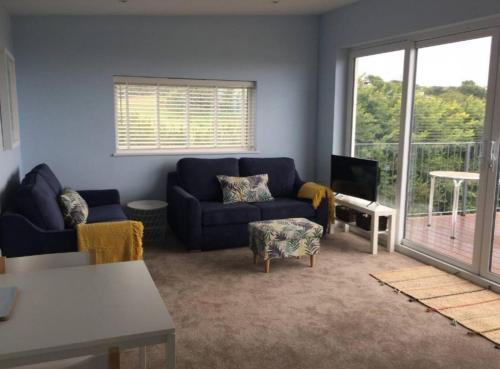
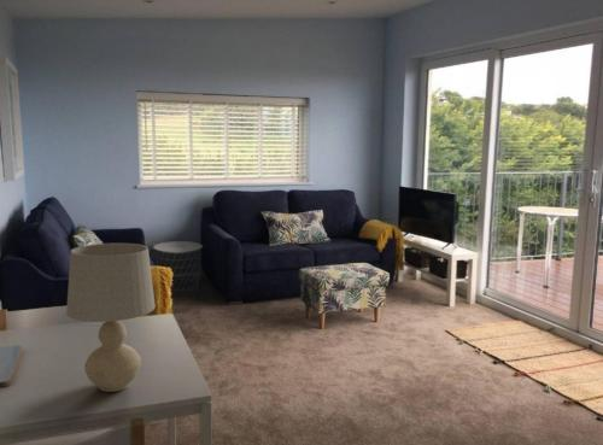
+ table lamp [65,242,157,393]
